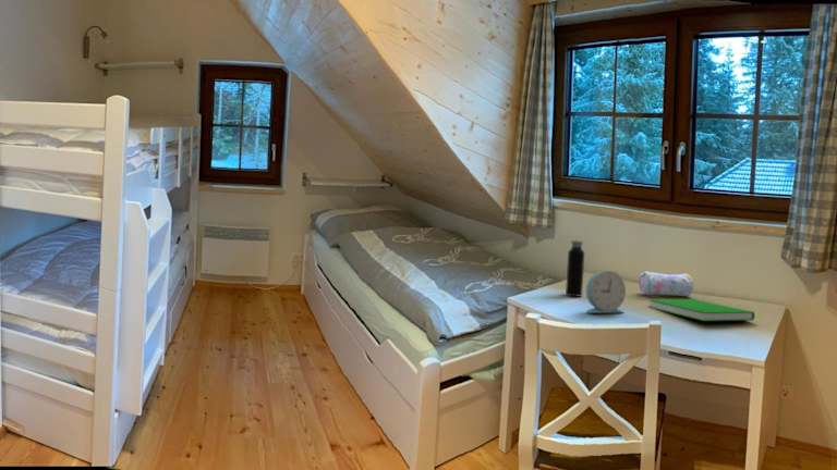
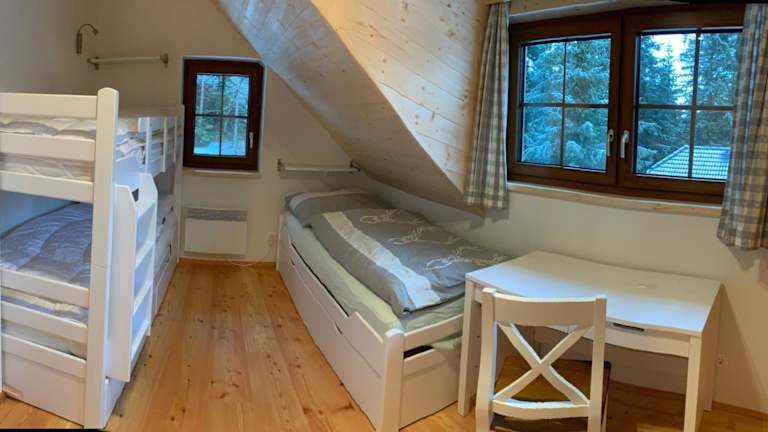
- pencil case [638,270,694,297]
- book [647,298,756,322]
- water bottle [565,236,585,297]
- alarm clock [585,270,627,314]
